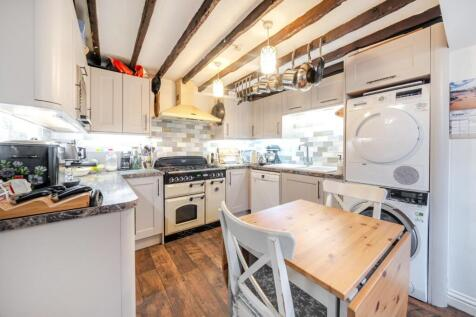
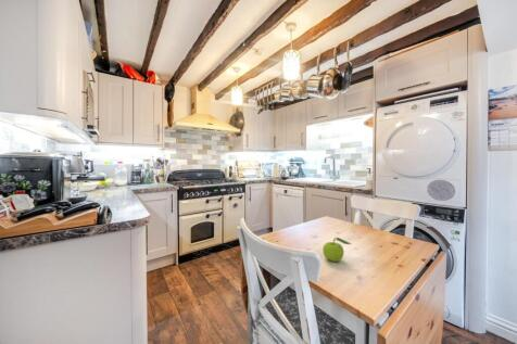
+ fruit [321,237,352,263]
